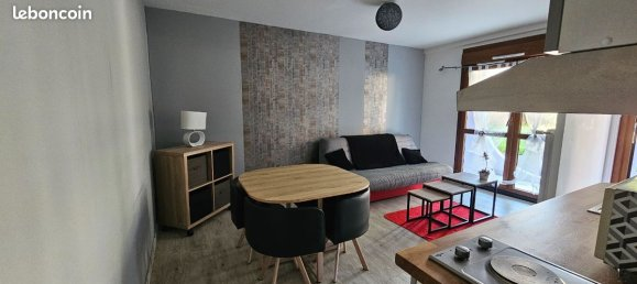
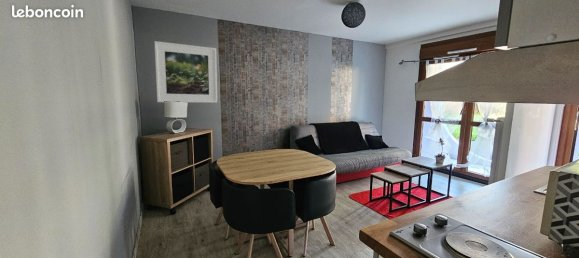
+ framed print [154,40,218,104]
